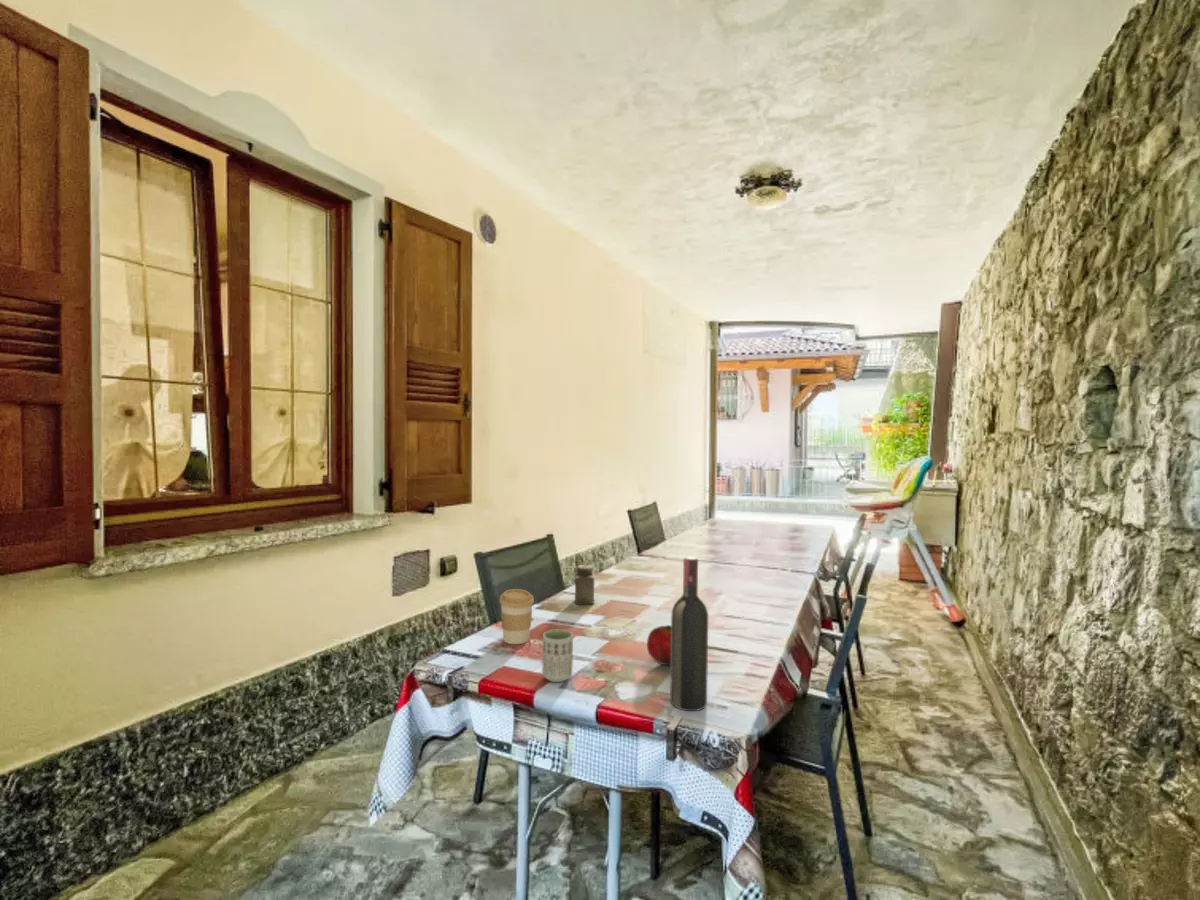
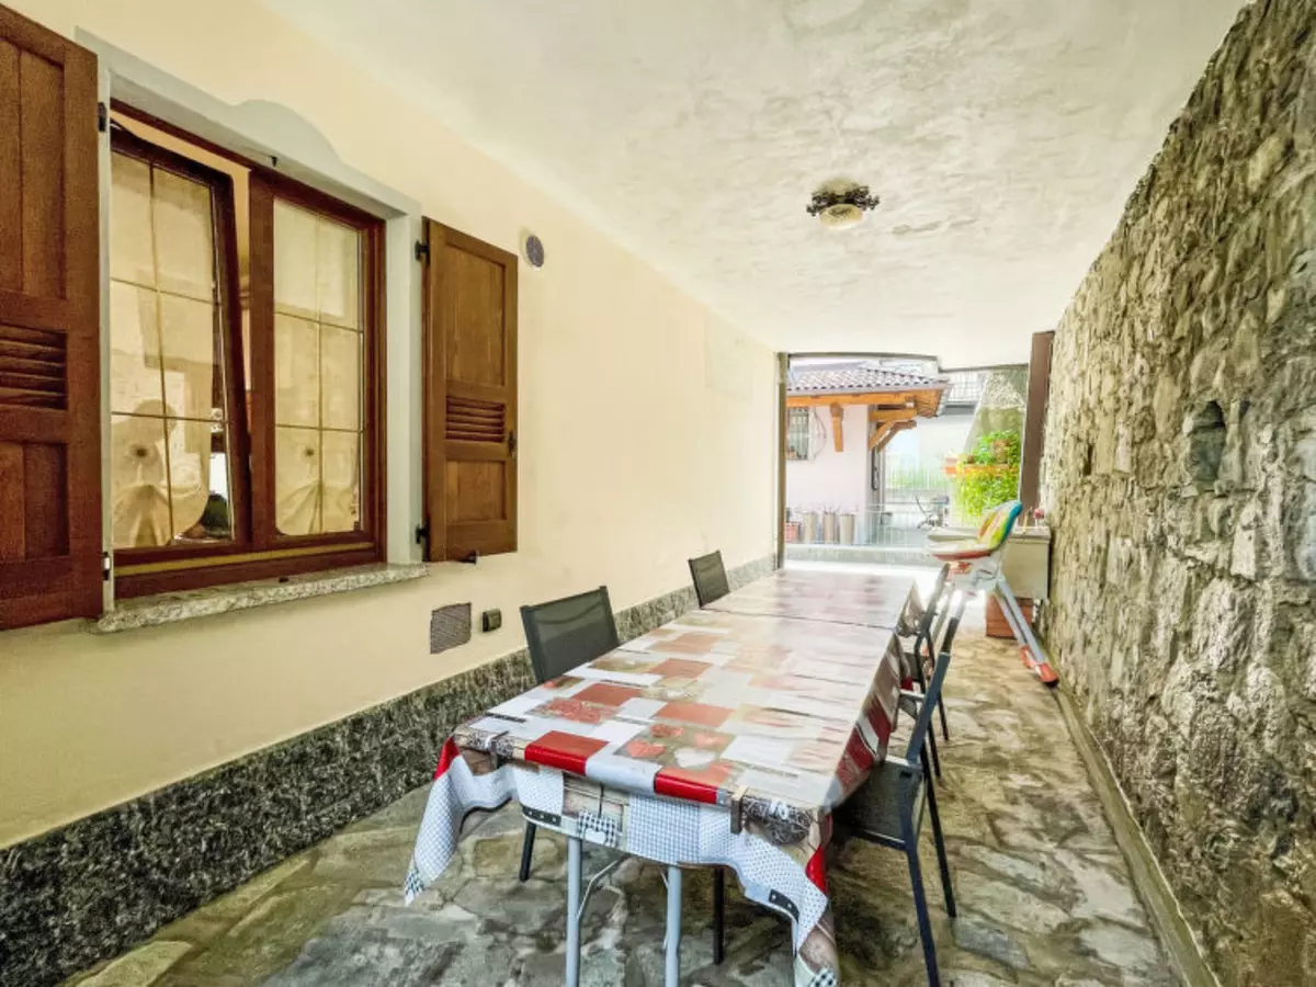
- wine bottle [669,556,709,712]
- coffee cup [498,588,535,645]
- cup [541,628,574,683]
- salt shaker [574,564,595,605]
- fruit [646,624,671,666]
